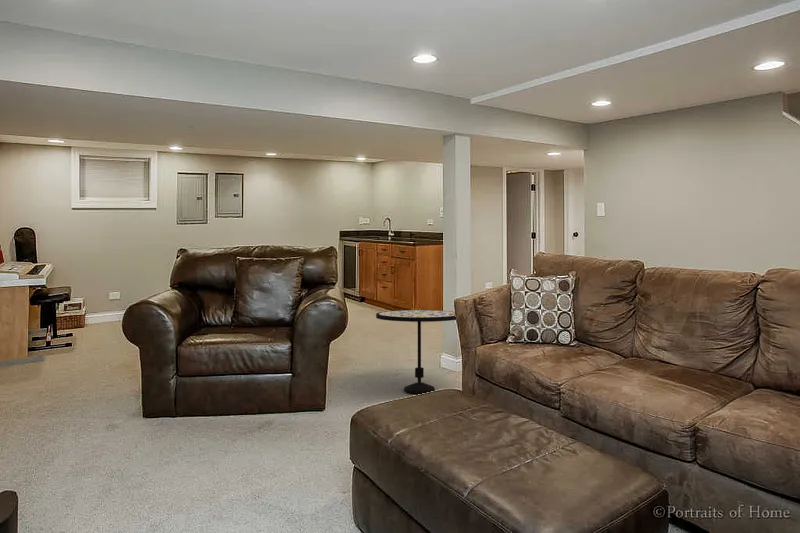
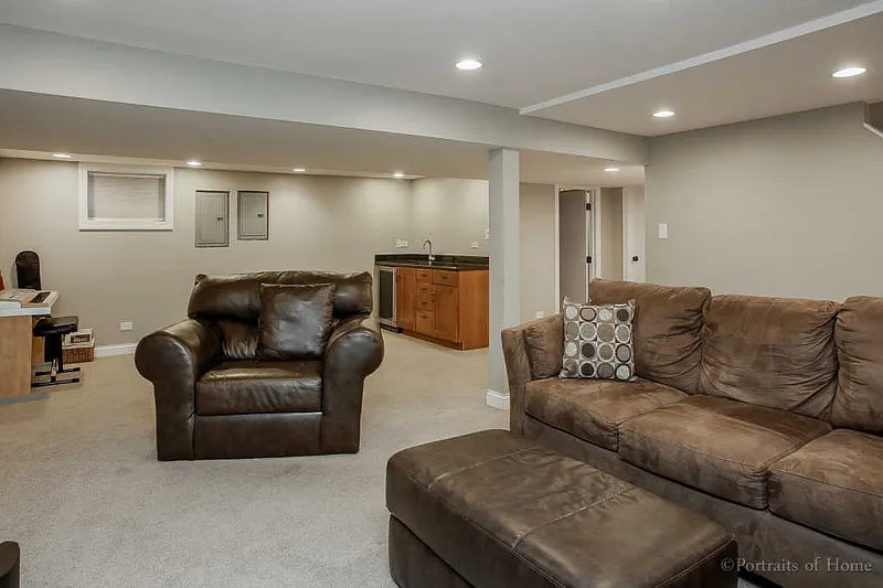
- side table [375,309,457,394]
